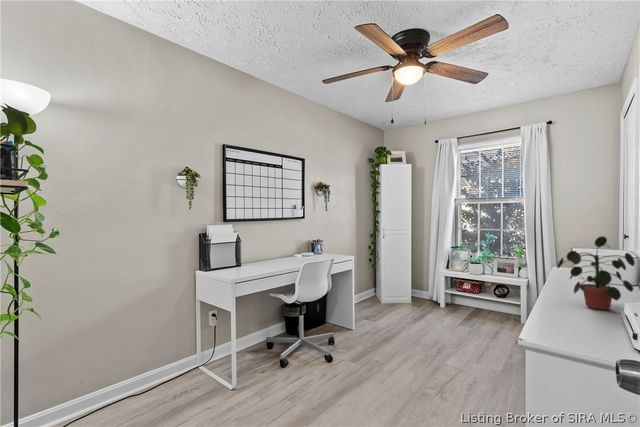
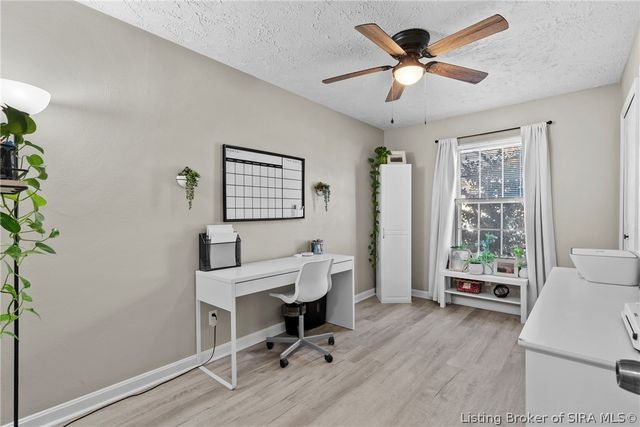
- potted plant [556,235,636,311]
